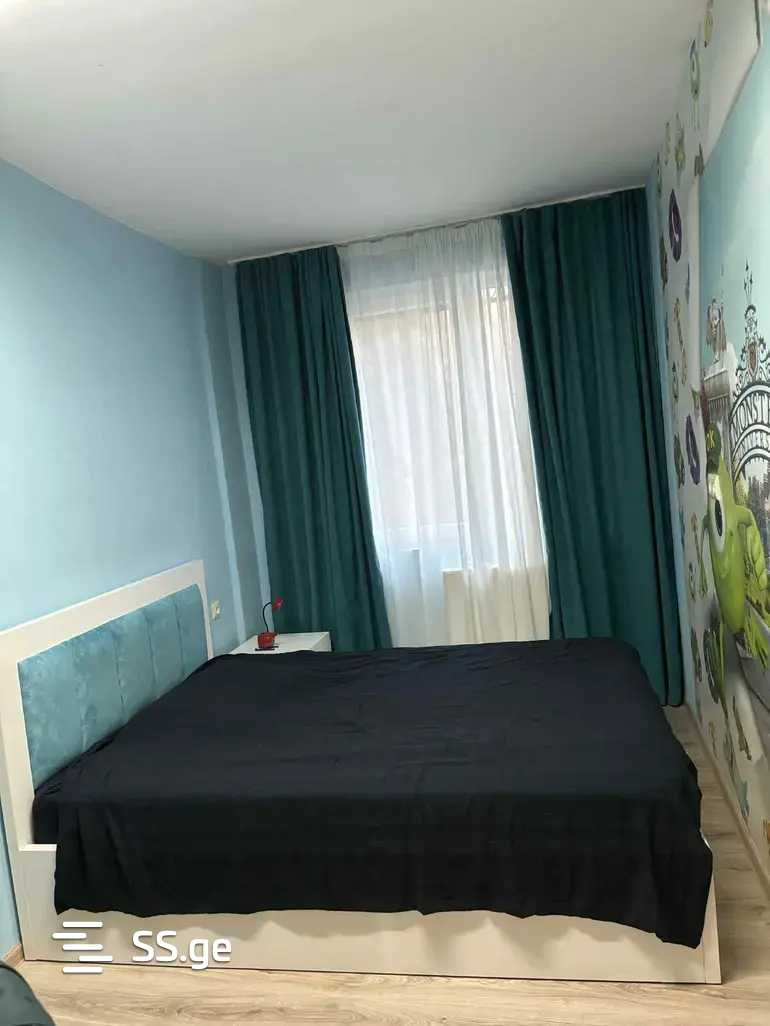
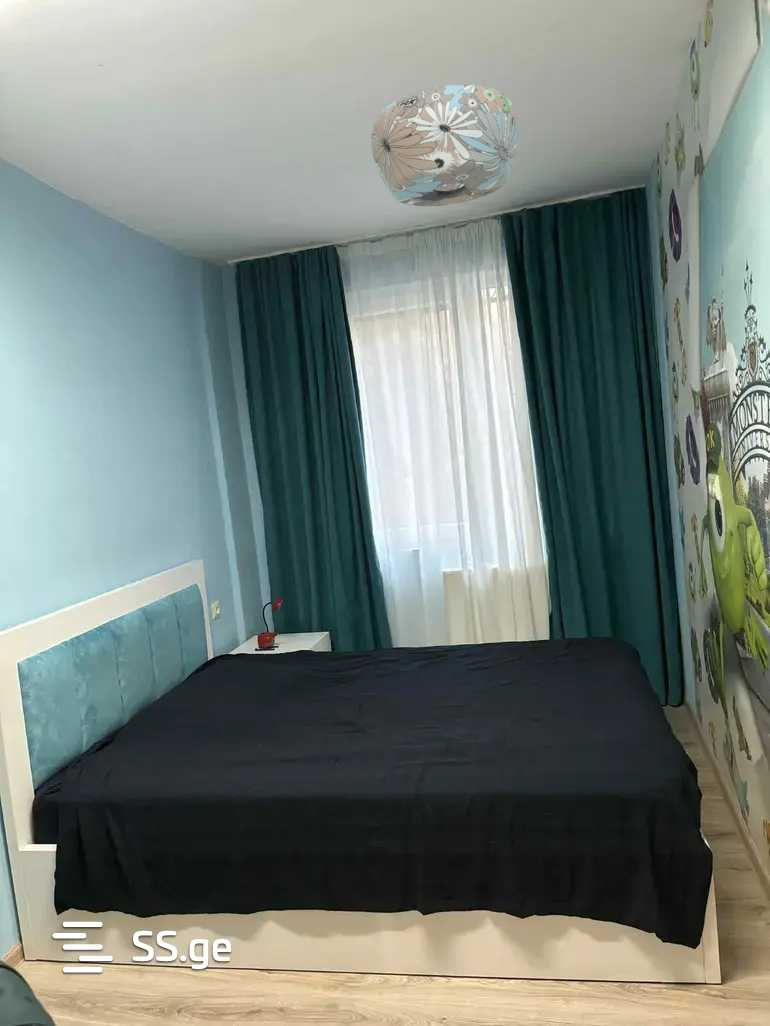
+ ceiling light [370,84,519,207]
